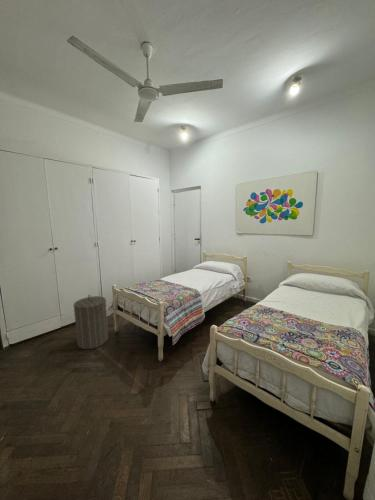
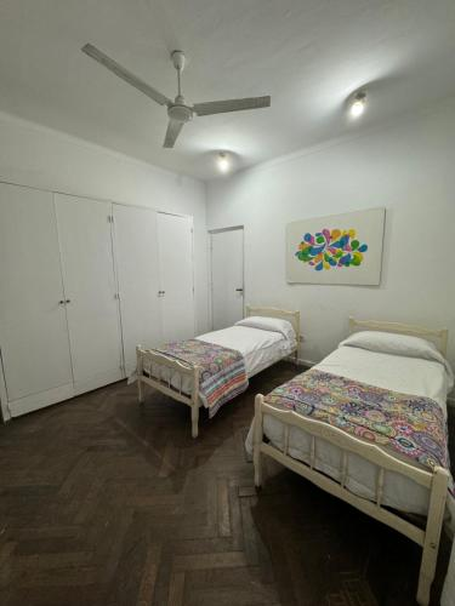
- laundry hamper [73,294,109,350]
